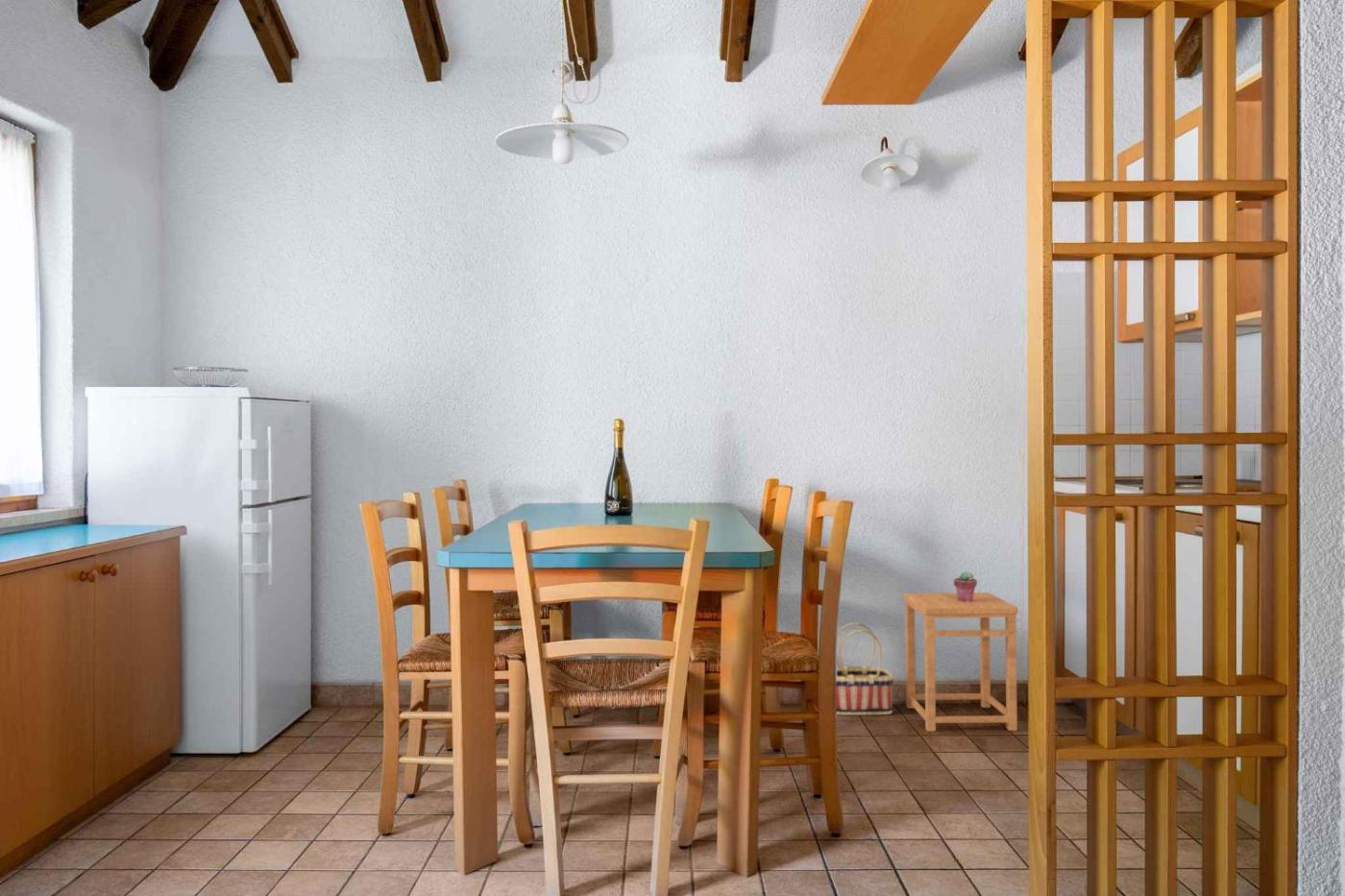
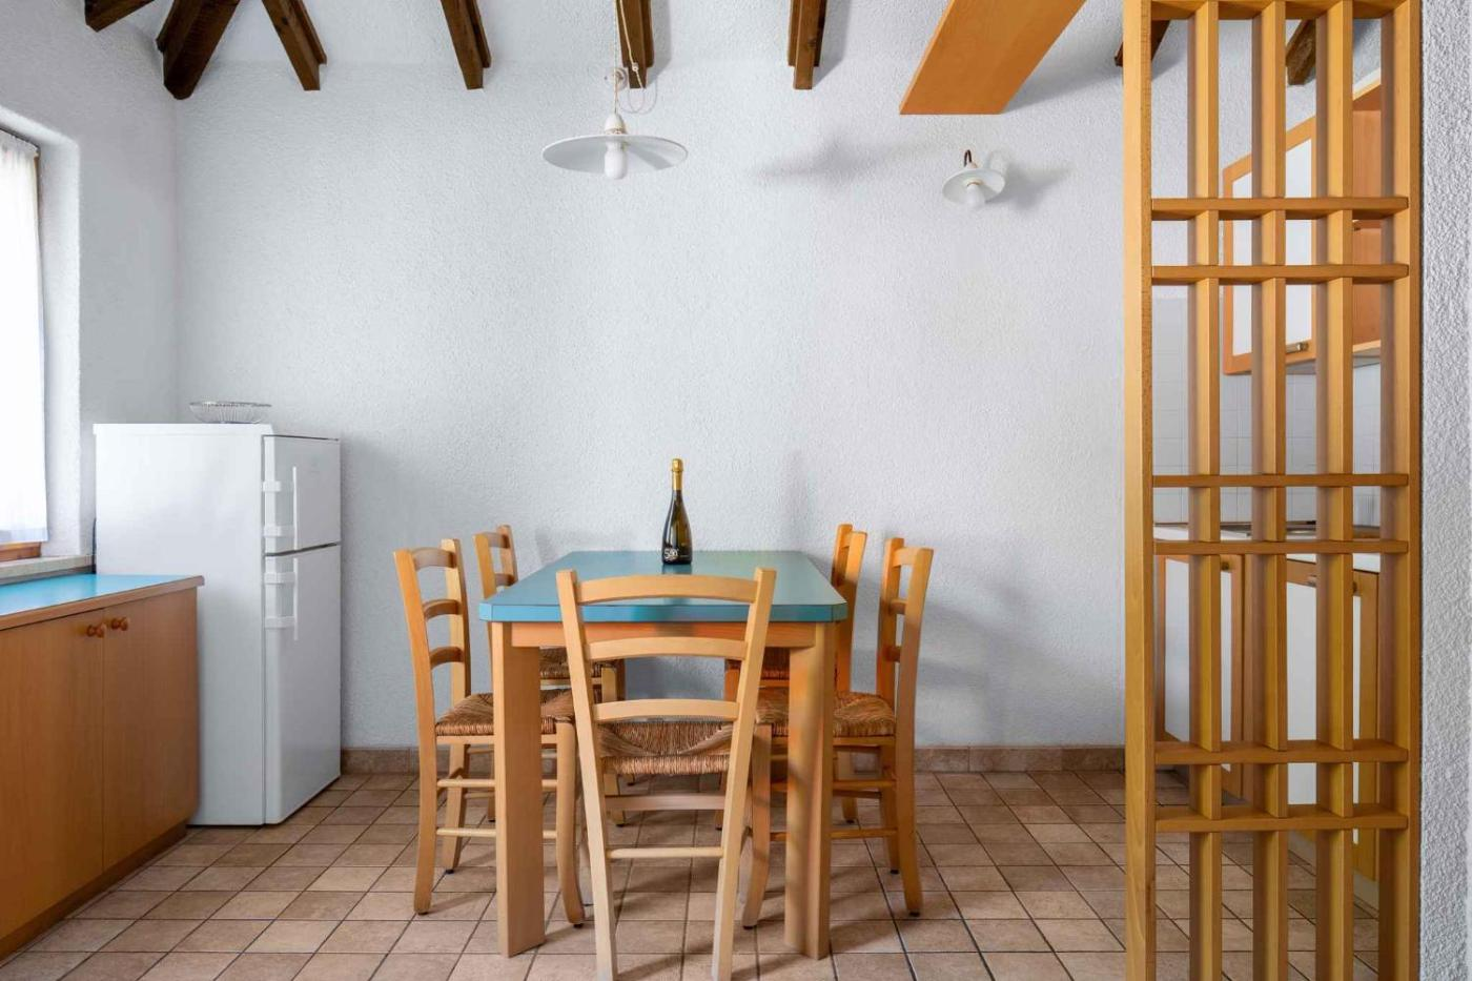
- potted succulent [953,569,978,602]
- basket [835,622,894,716]
- side table [903,592,1019,733]
